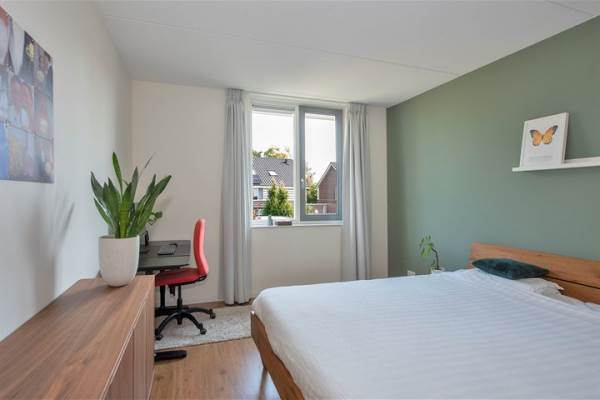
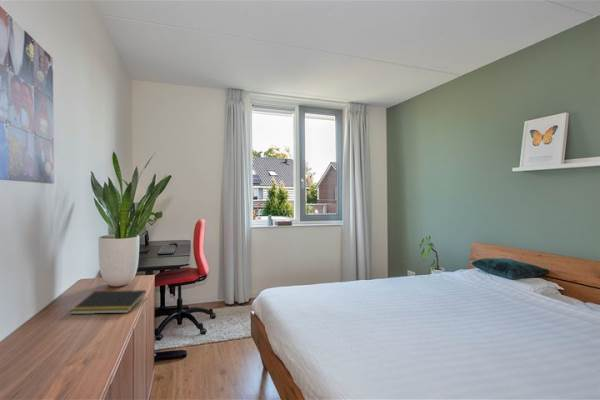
+ notepad [69,289,147,315]
